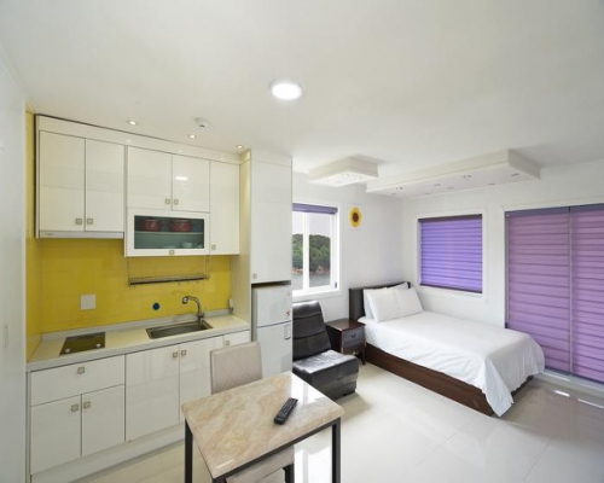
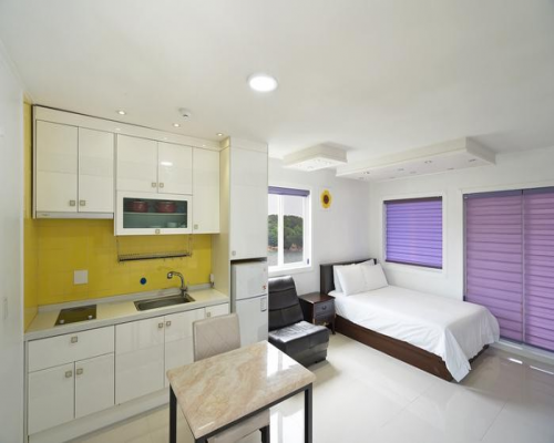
- remote control [273,396,300,426]
